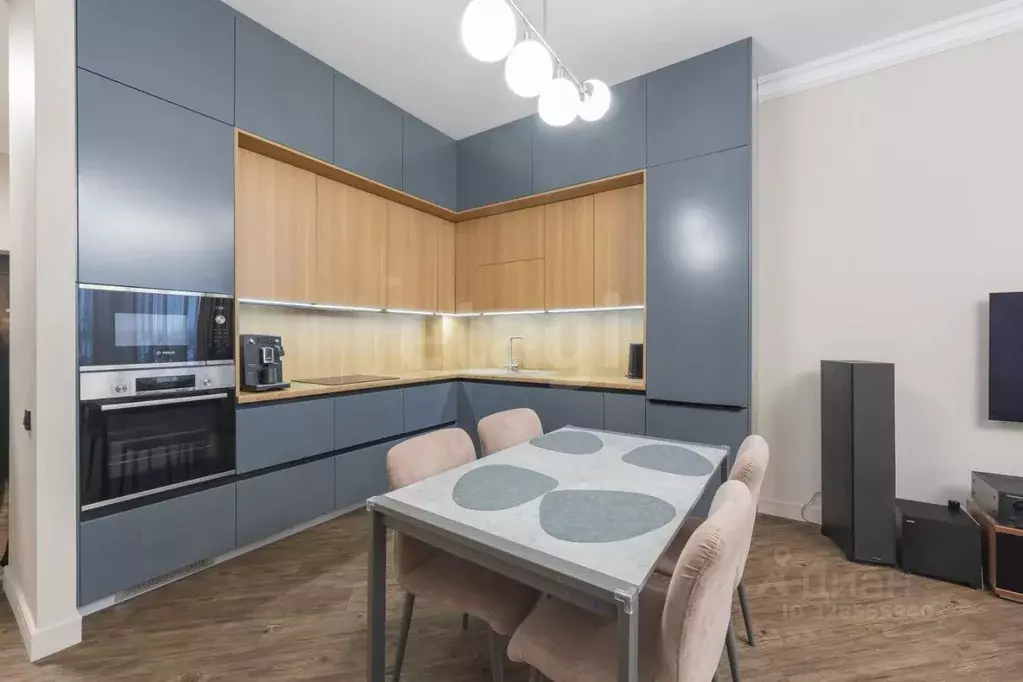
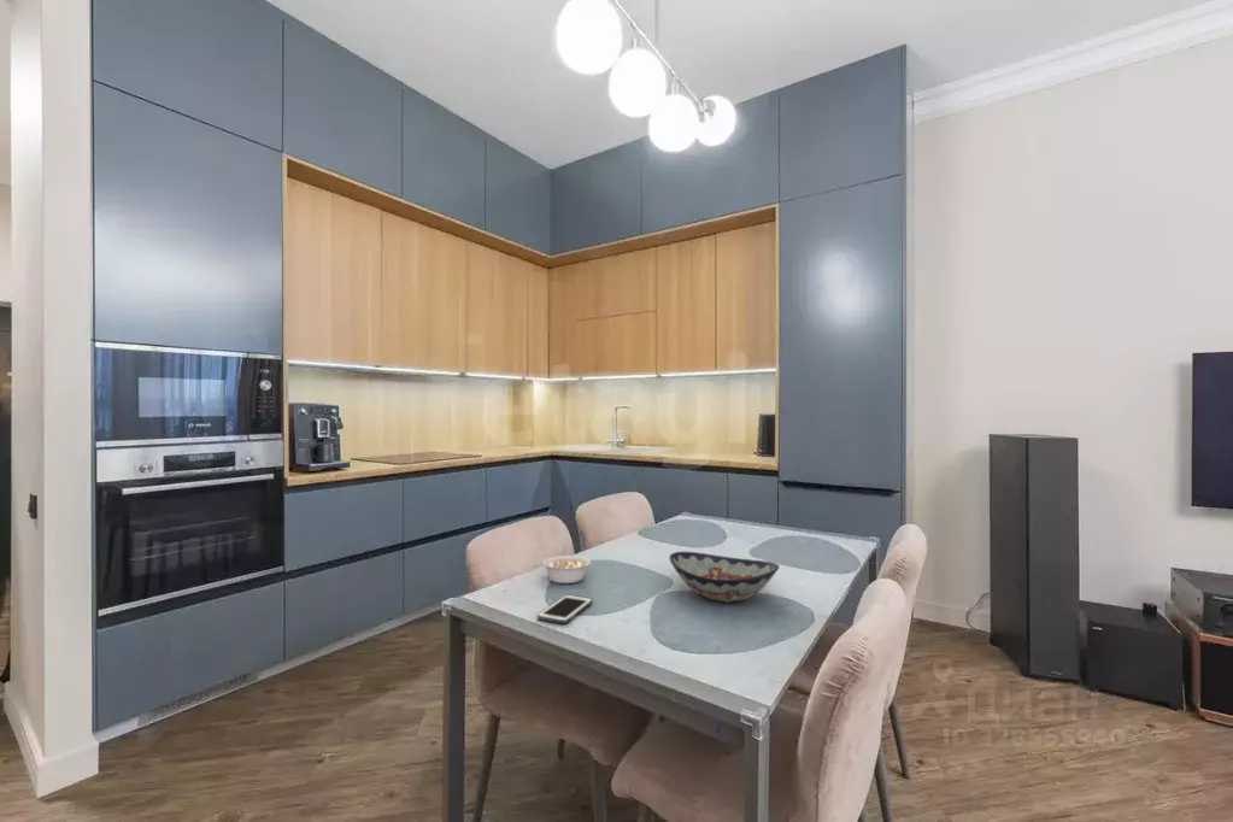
+ cell phone [536,594,593,624]
+ legume [541,554,592,585]
+ decorative bowl [668,551,780,603]
